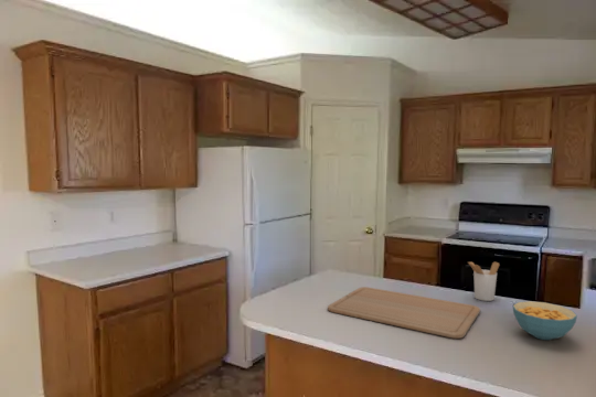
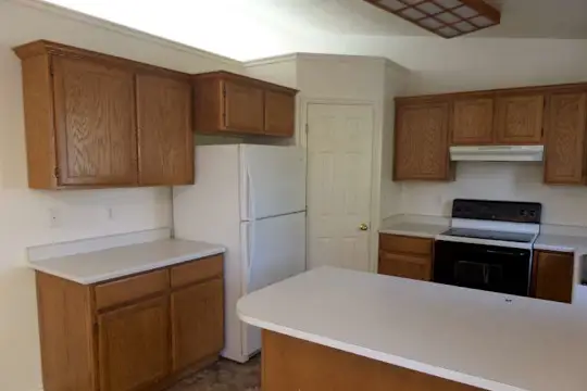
- utensil holder [467,261,500,302]
- cereal bowl [512,300,578,341]
- chopping board [327,286,481,340]
